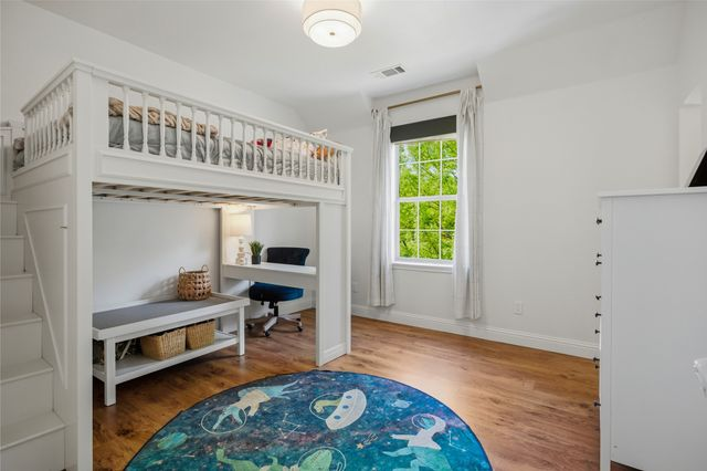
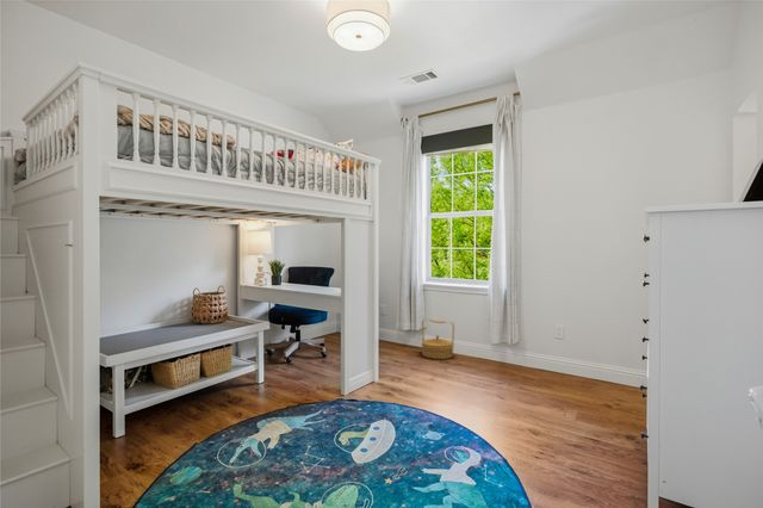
+ basket [421,317,455,360]
